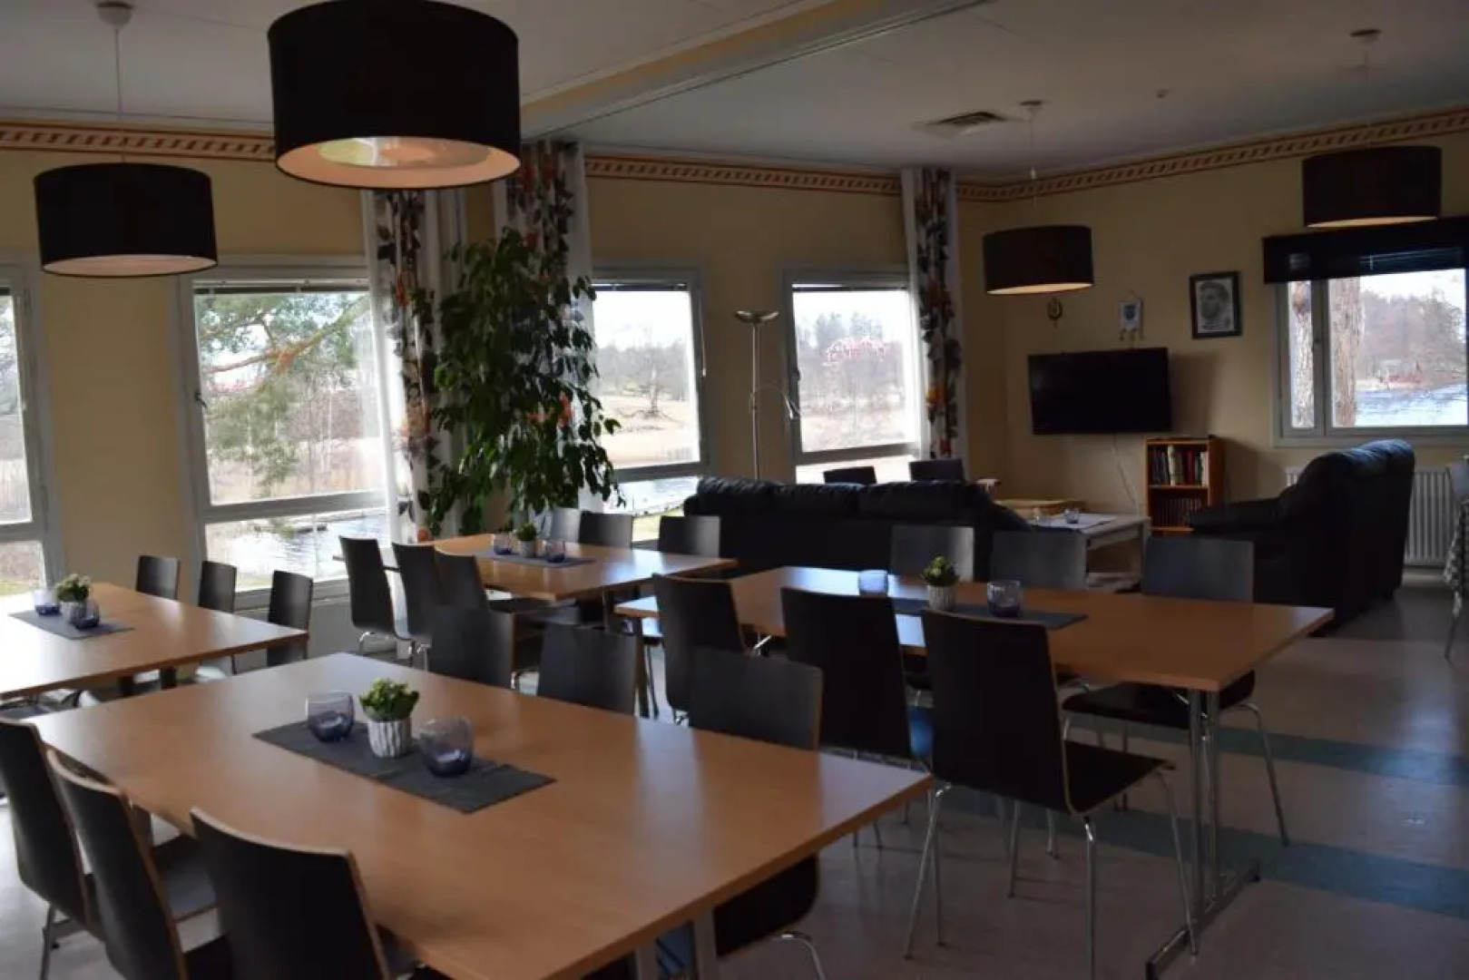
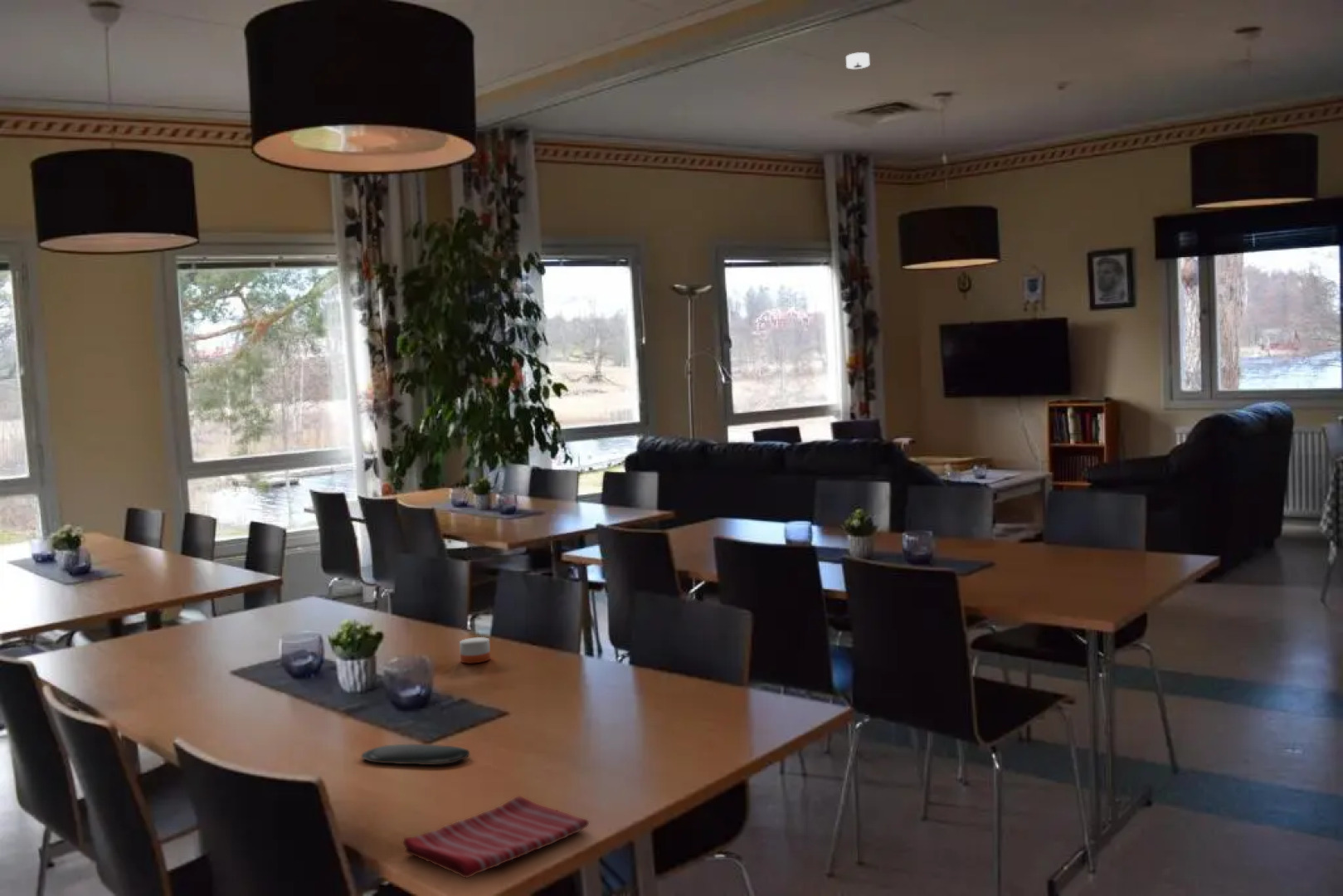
+ dish towel [402,796,590,879]
+ candle [459,622,491,665]
+ smoke detector [845,51,870,70]
+ oval tray [361,743,470,766]
